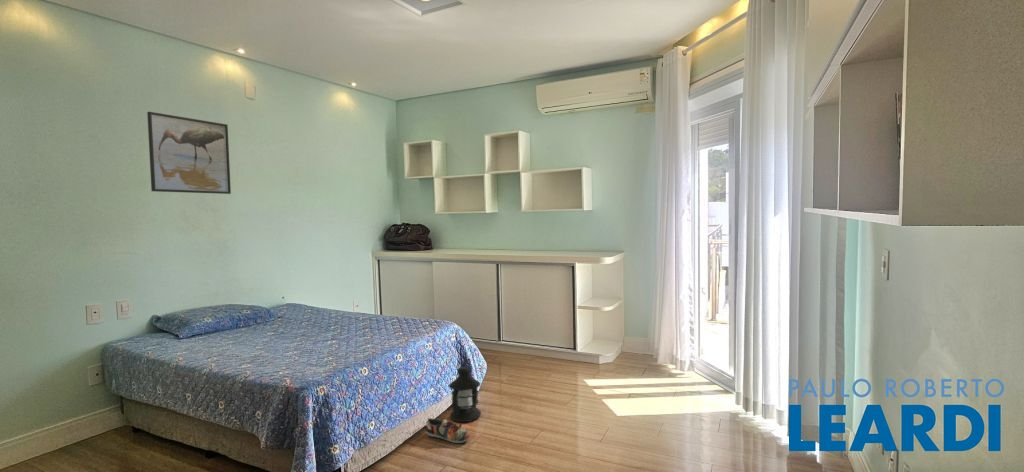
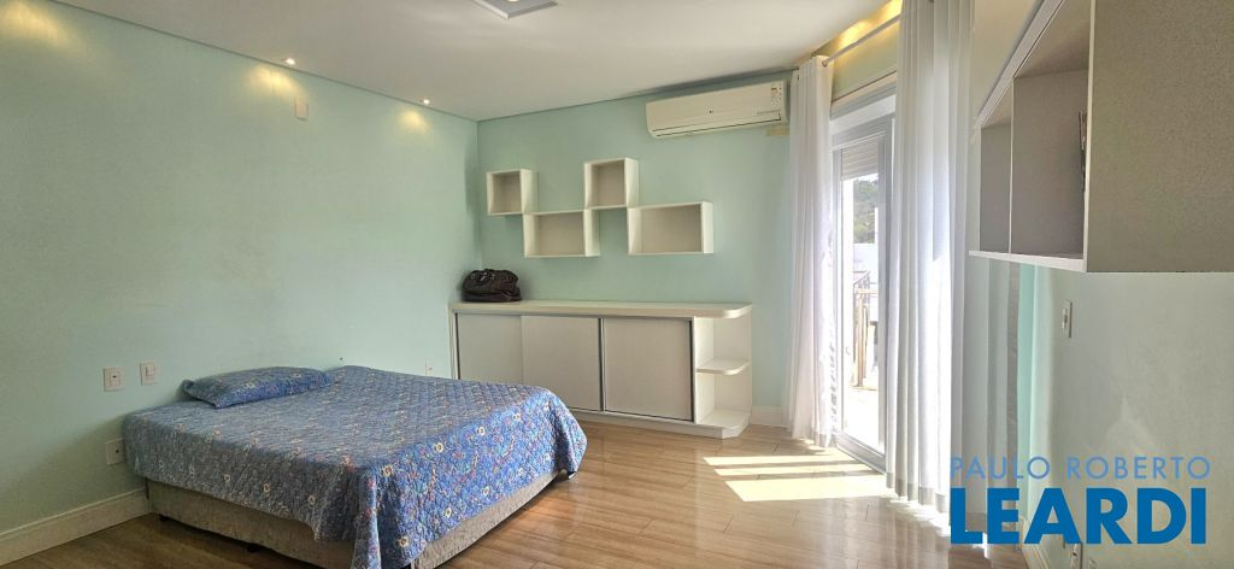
- lantern [448,357,482,423]
- shoe [425,417,471,444]
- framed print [146,111,232,195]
